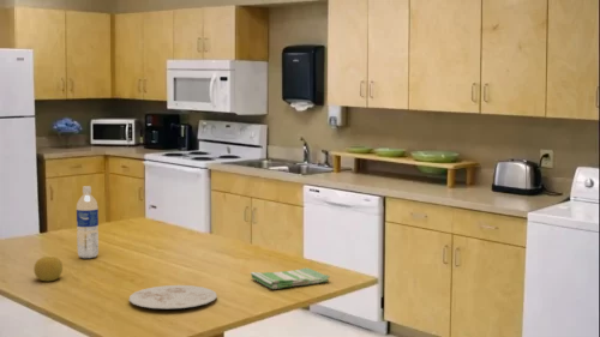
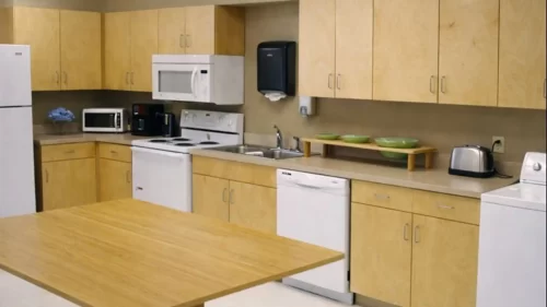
- plate [128,284,218,309]
- water bottle [76,185,100,259]
- dish towel [250,267,331,290]
- fruit [32,255,64,283]
